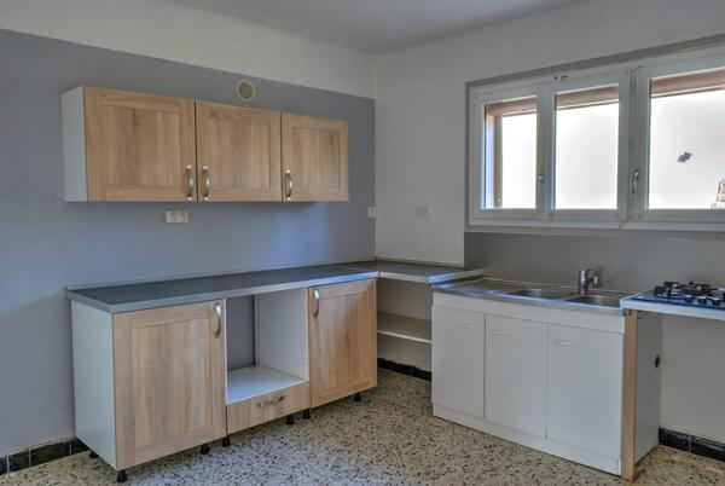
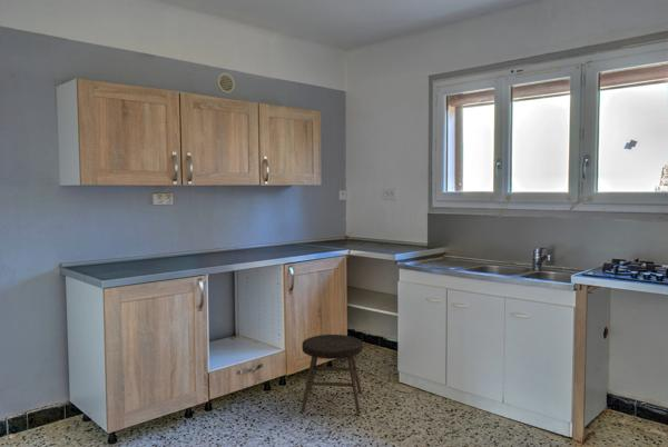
+ stool [301,334,363,415]
